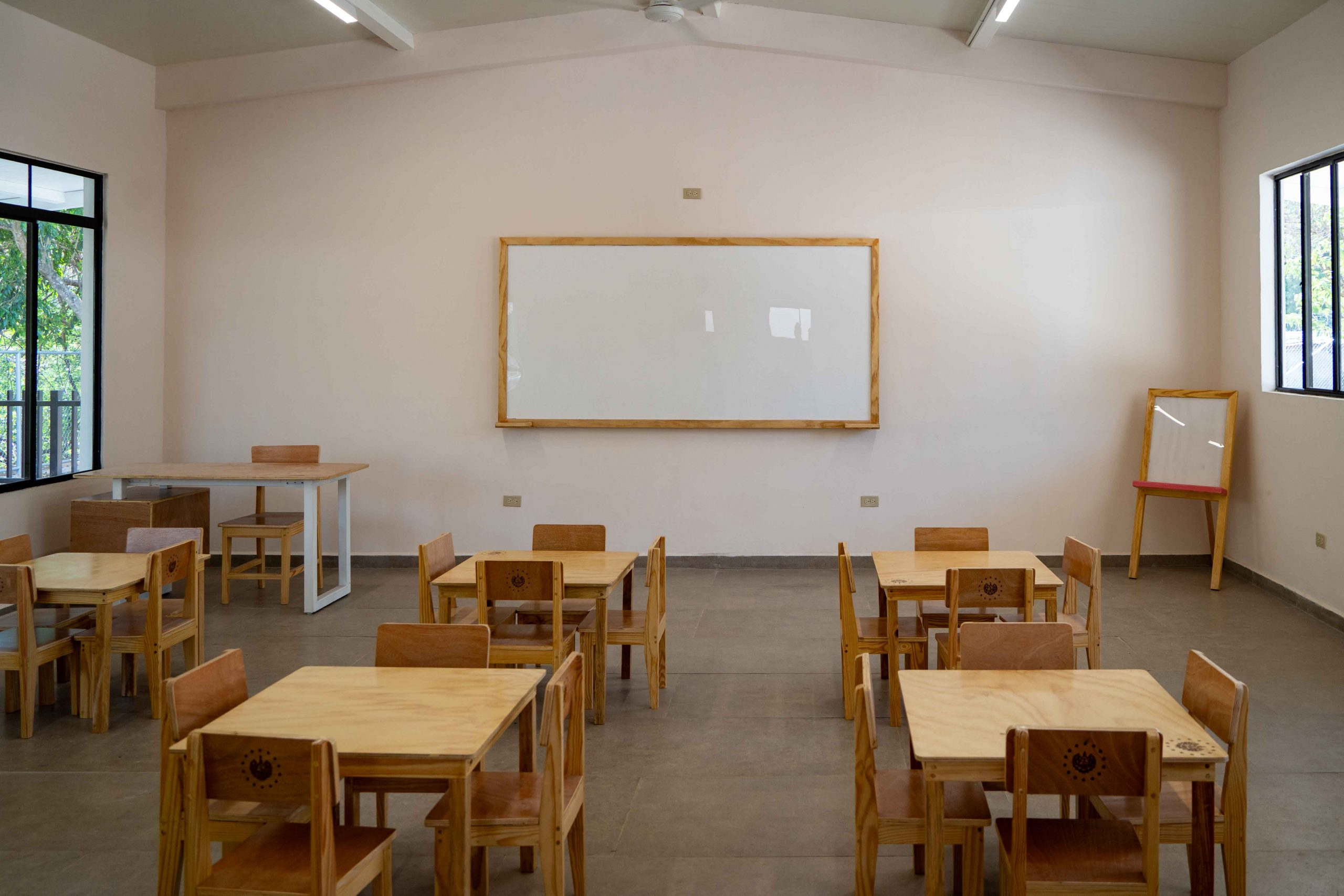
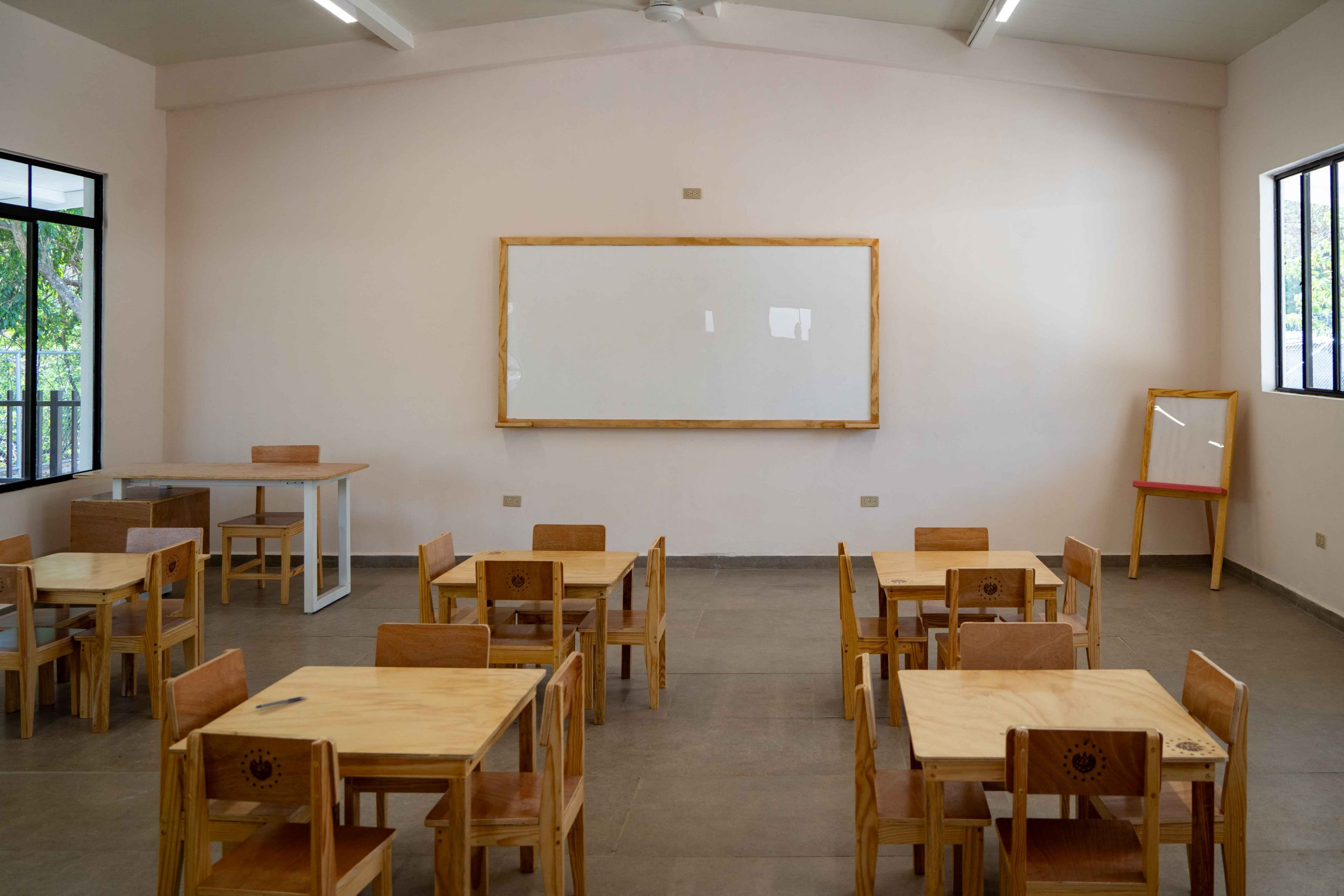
+ pen [255,695,308,709]
